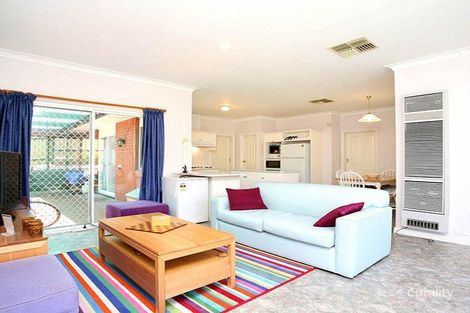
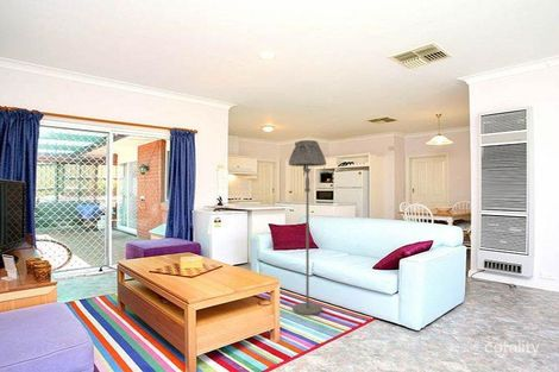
+ floor lamp [288,139,327,316]
